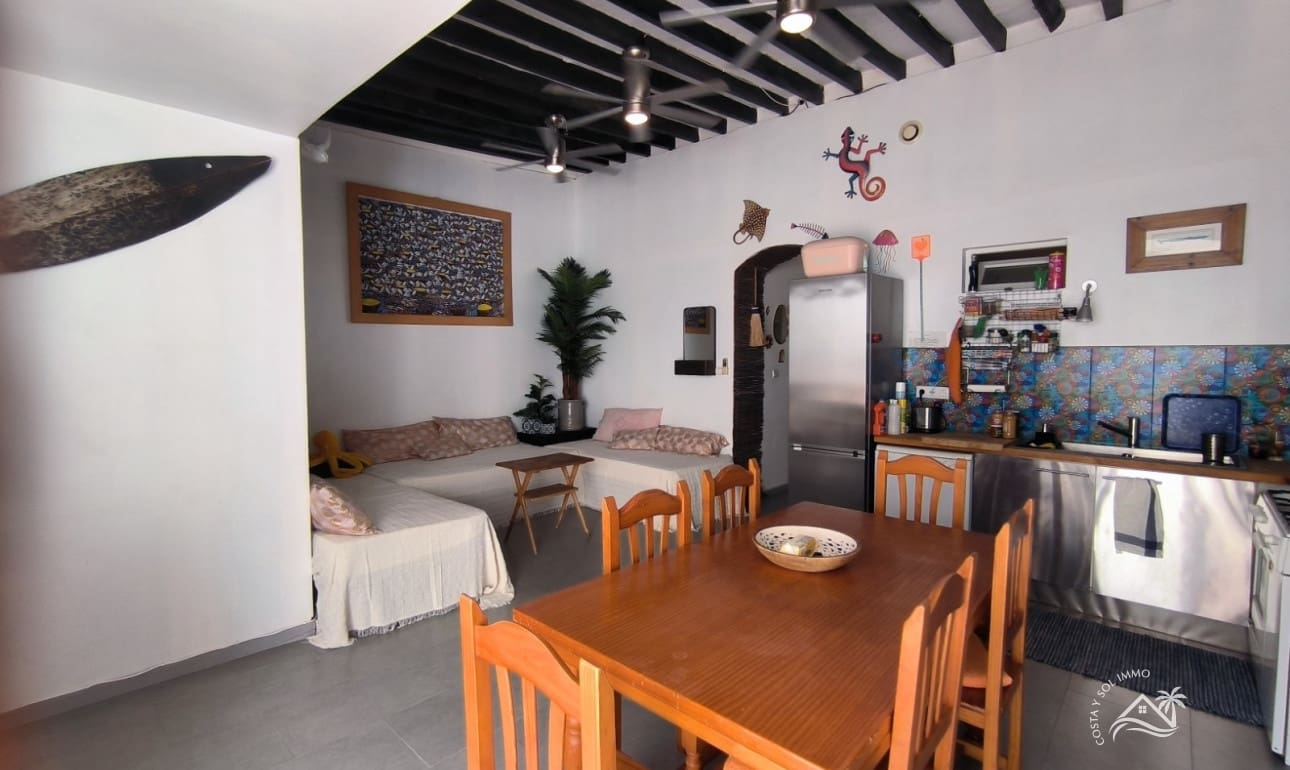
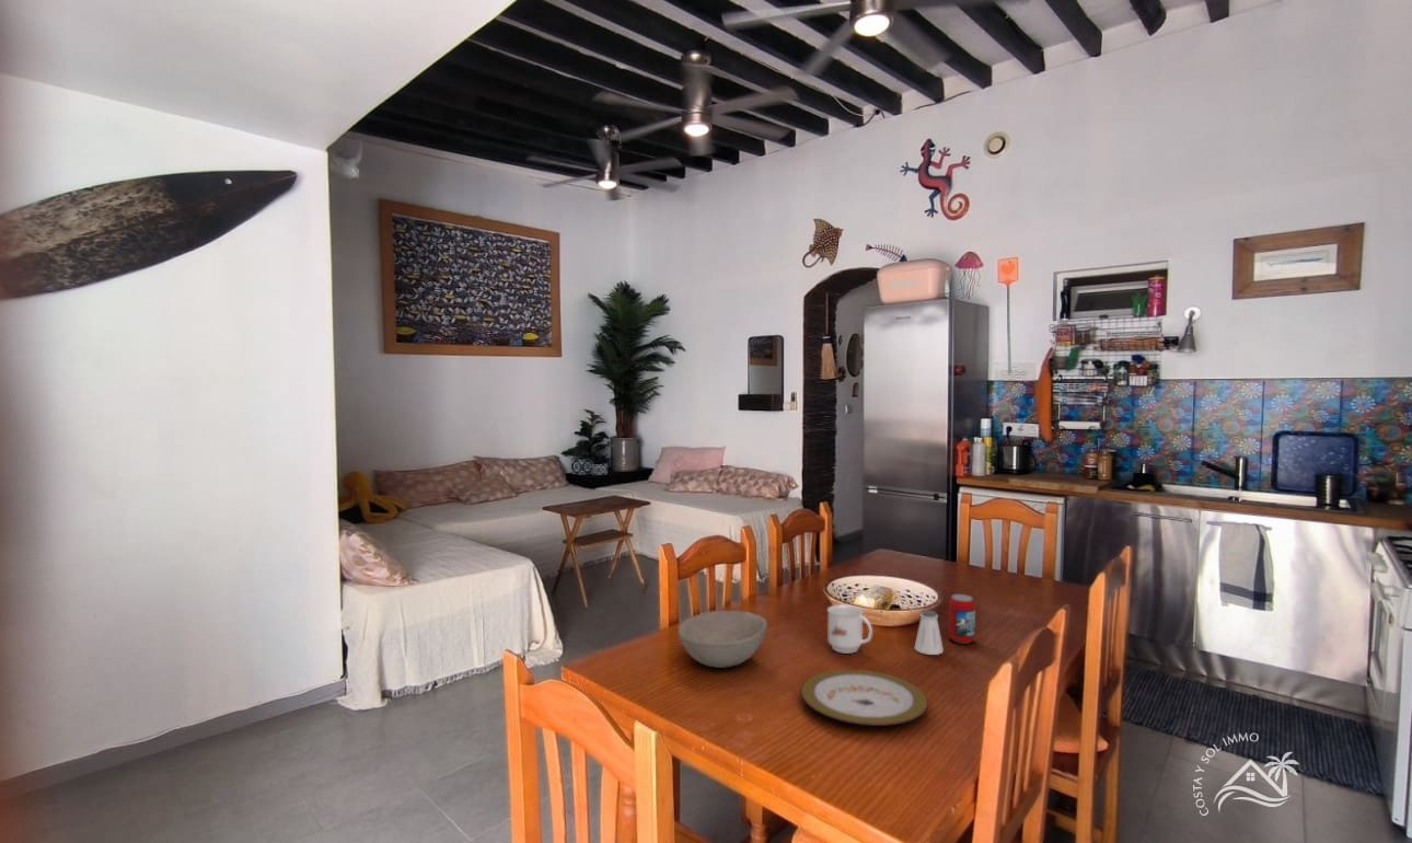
+ bowl [678,610,768,669]
+ mug [826,603,873,655]
+ plate [800,669,928,727]
+ saltshaker [913,609,945,656]
+ beverage can [948,593,976,645]
